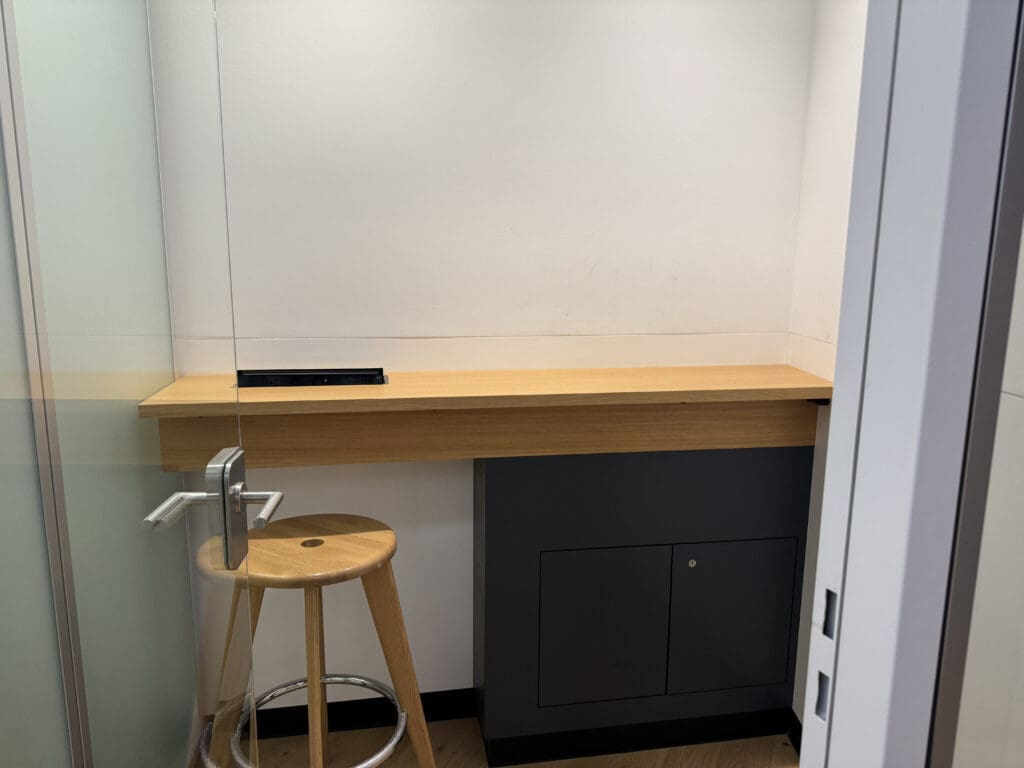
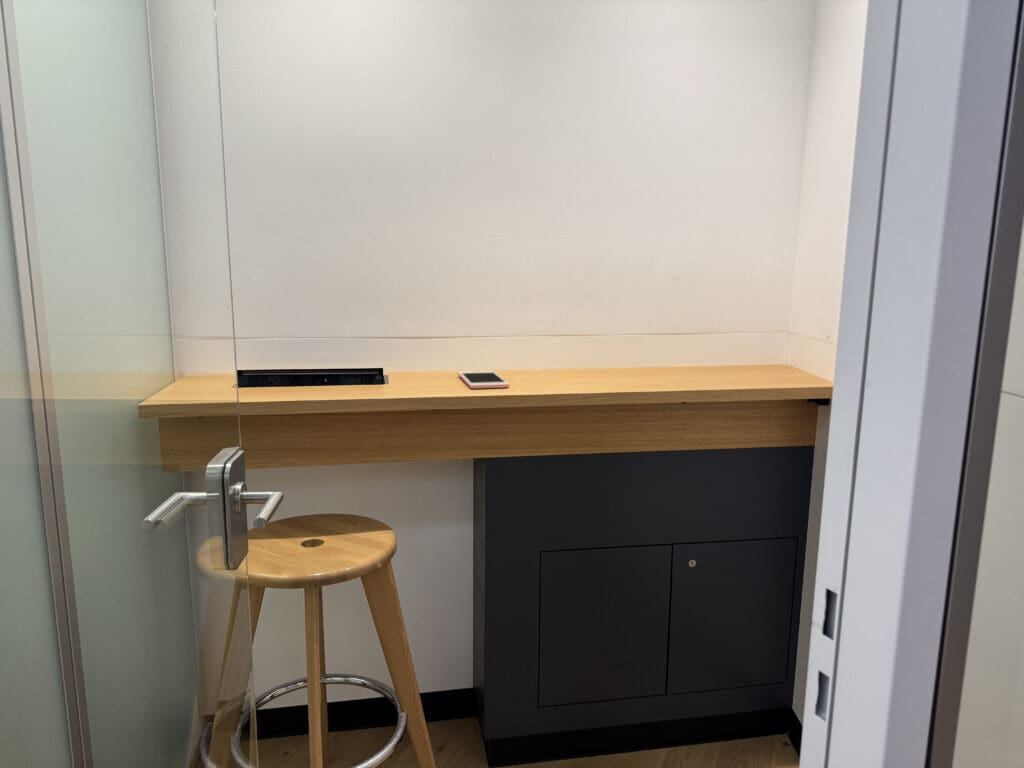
+ cell phone [457,370,510,390]
